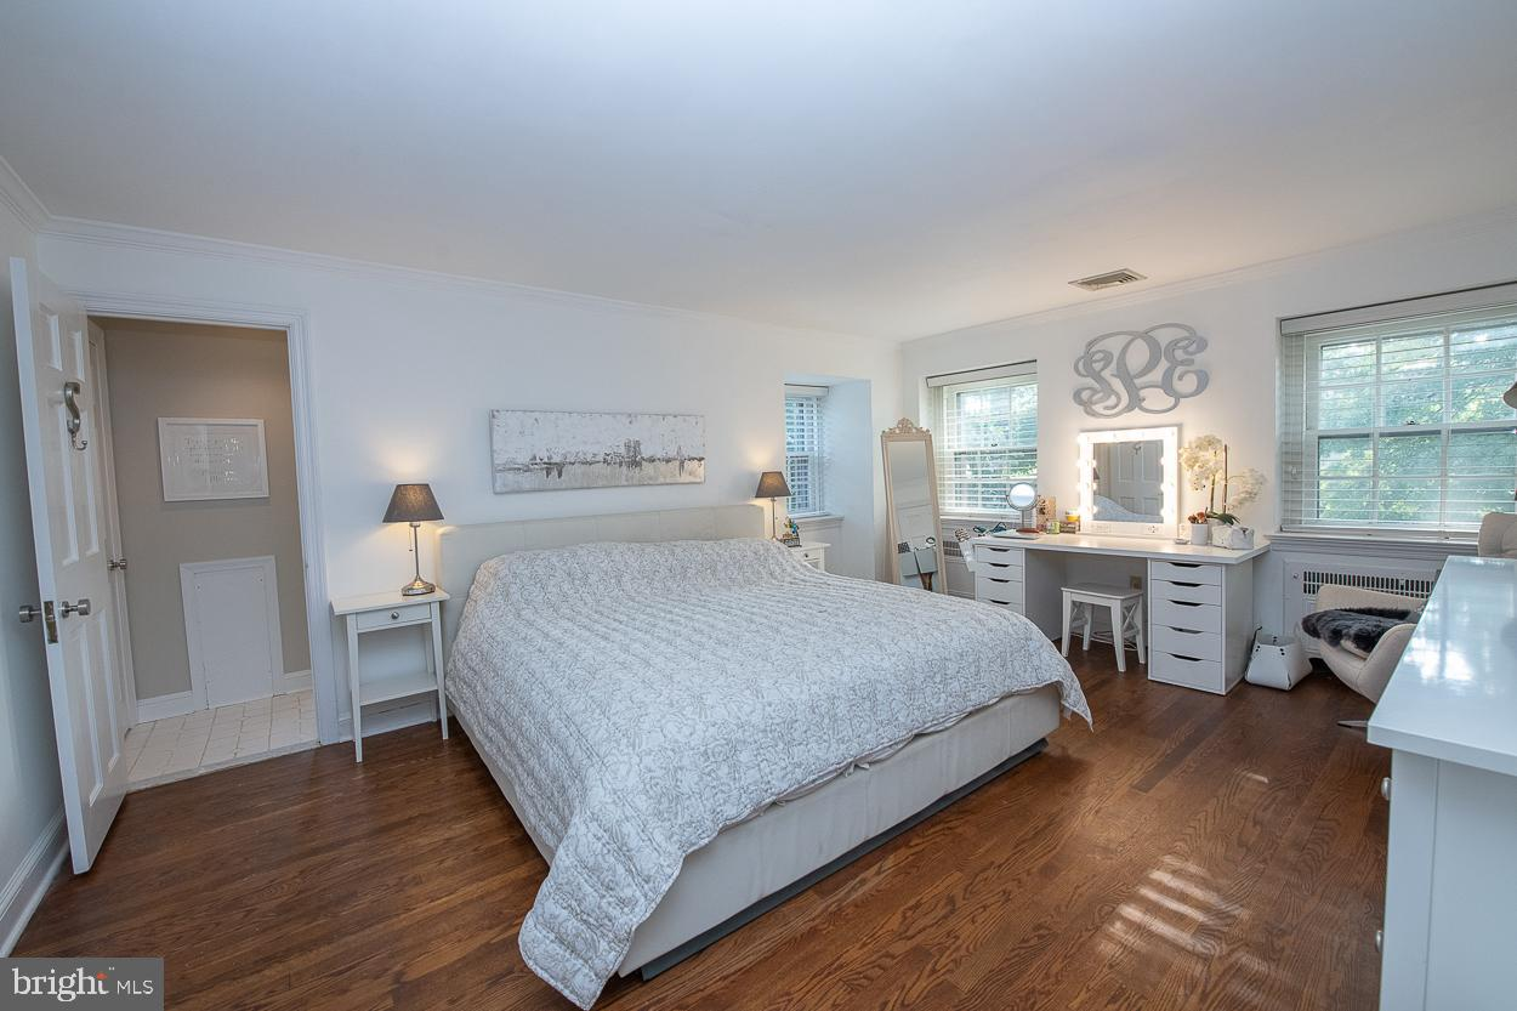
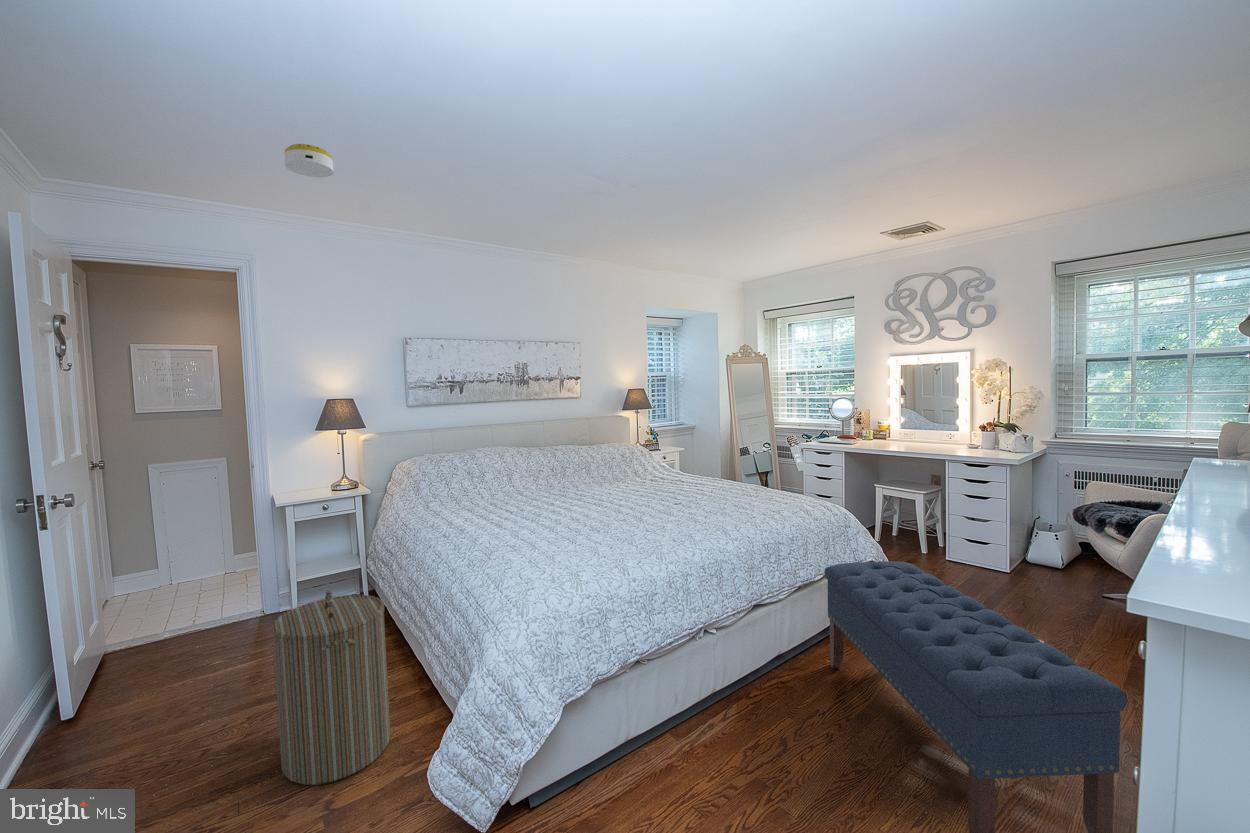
+ bench [824,560,1128,833]
+ laundry hamper [270,589,391,786]
+ smoke detector [283,143,334,178]
